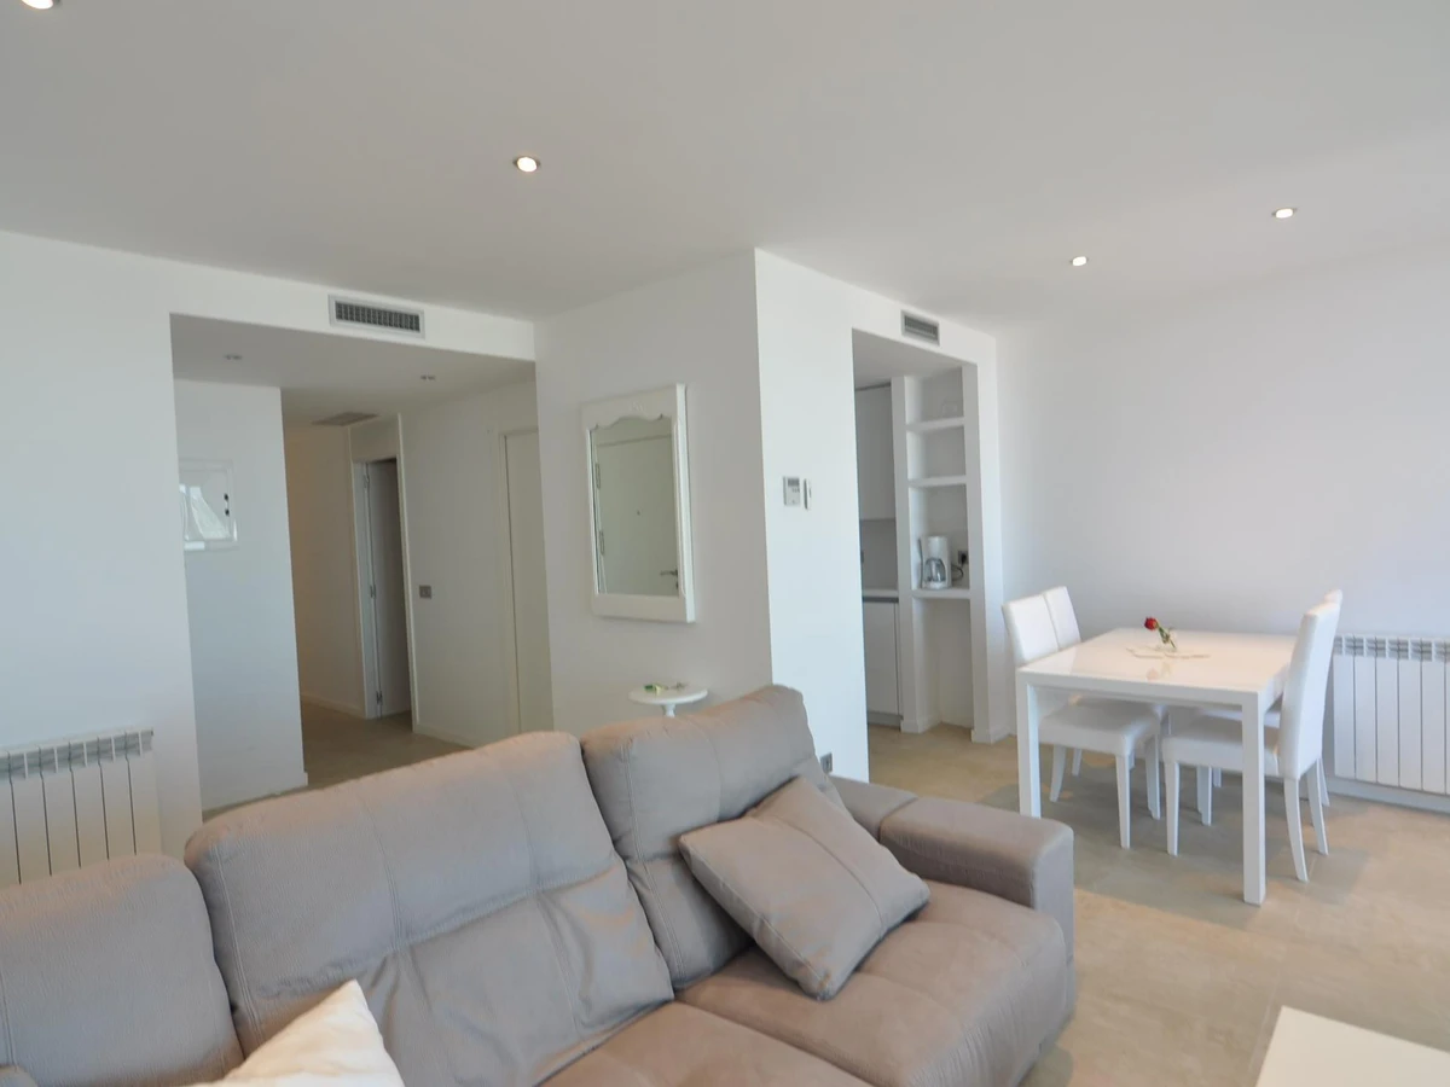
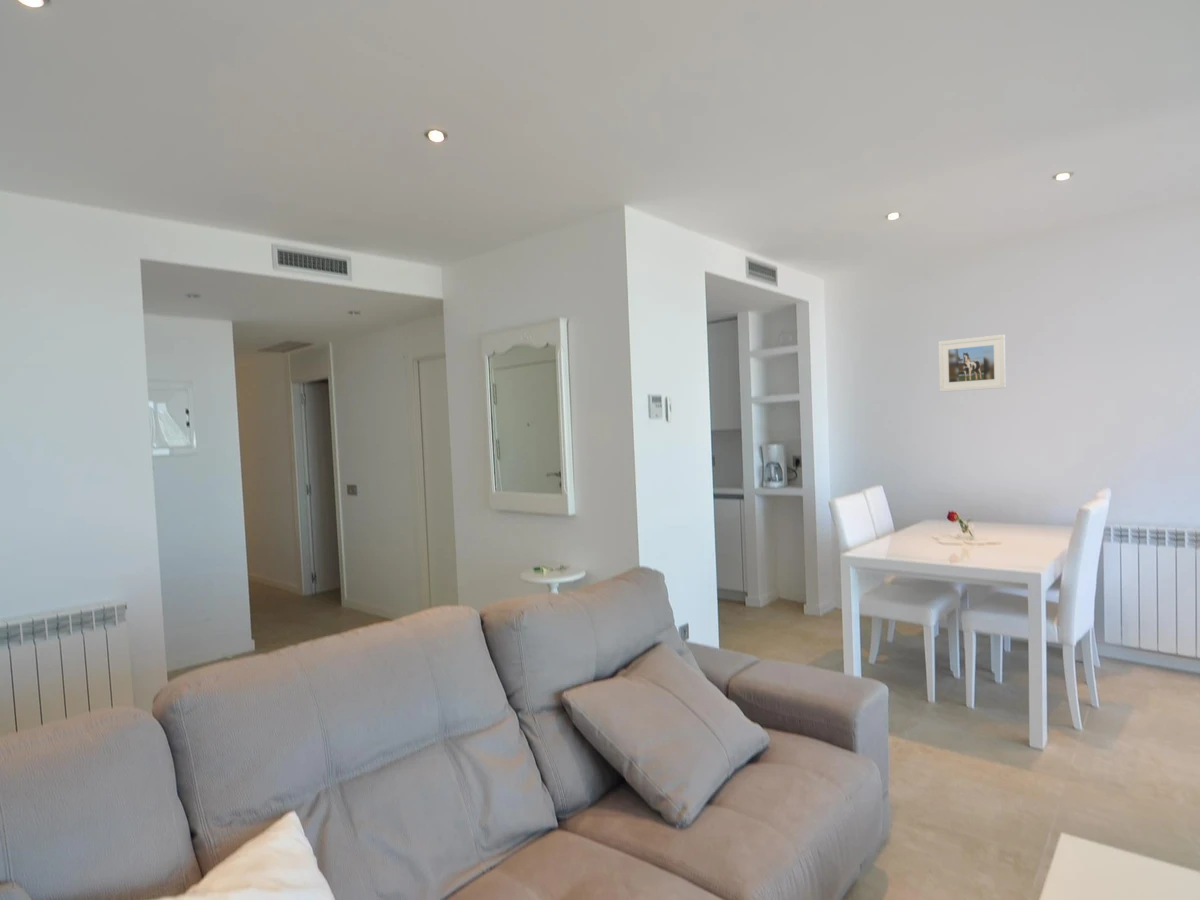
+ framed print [937,334,1007,393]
